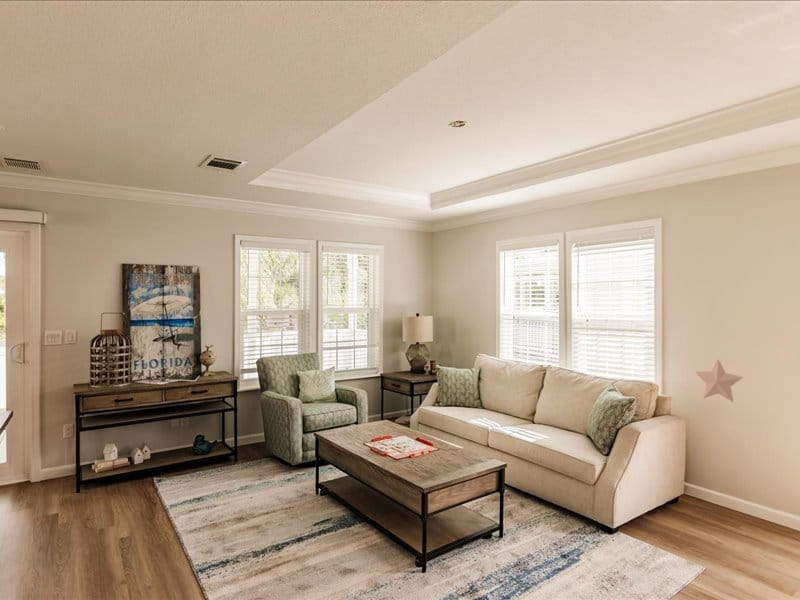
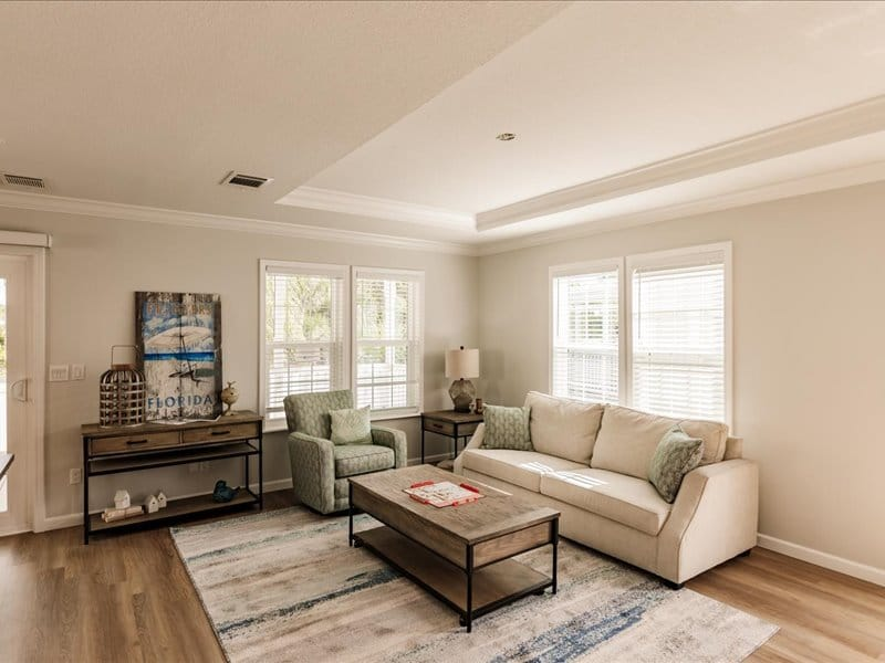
- decorative star [694,358,744,403]
